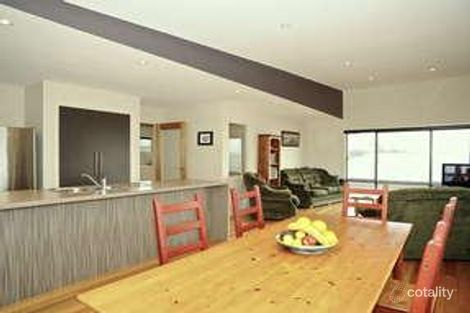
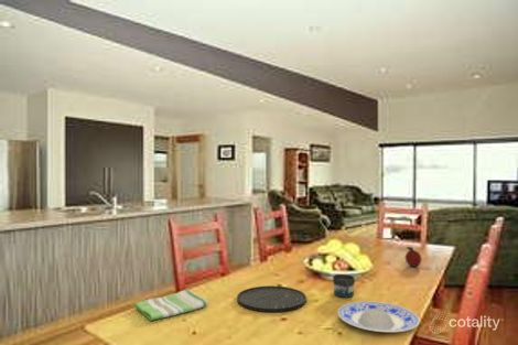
+ dish towel [133,288,209,322]
+ mug [332,273,356,299]
+ plate [236,284,307,313]
+ fruit [403,246,423,268]
+ plate [336,301,421,333]
